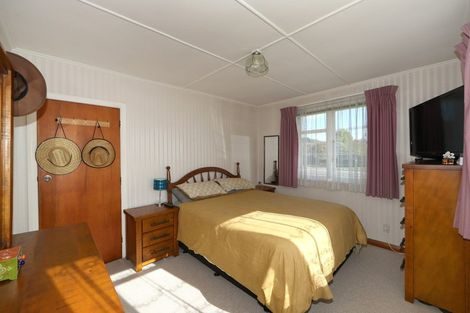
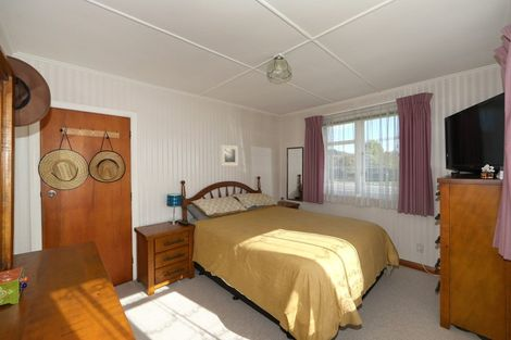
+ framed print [220,143,239,167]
